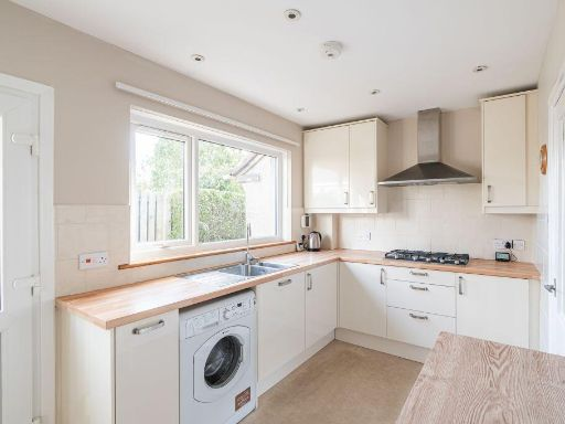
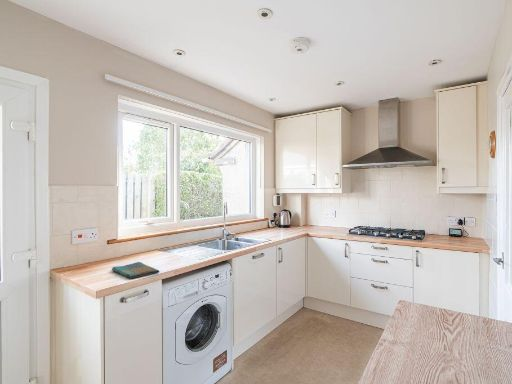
+ dish towel [111,261,160,280]
